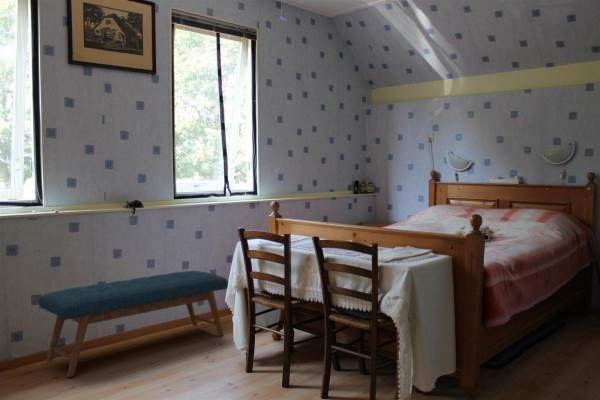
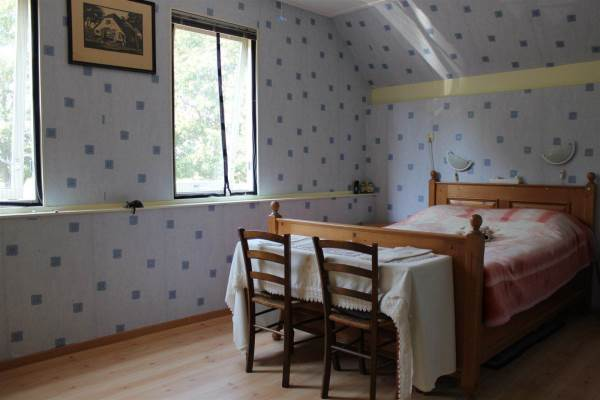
- bench [38,270,229,378]
